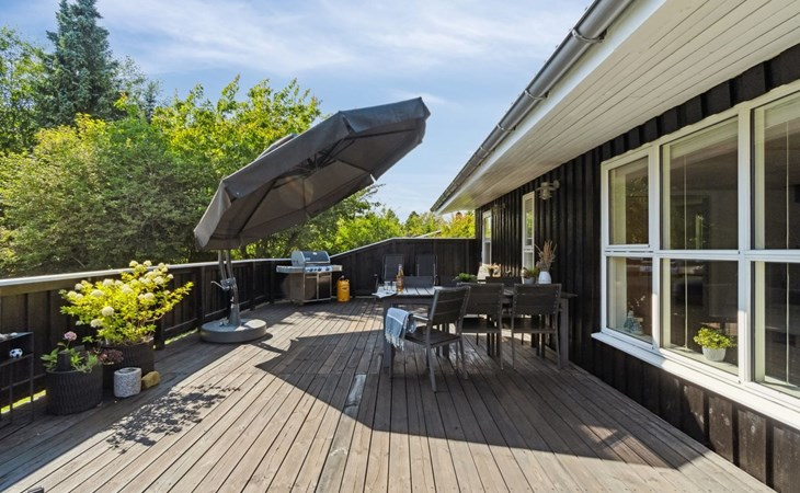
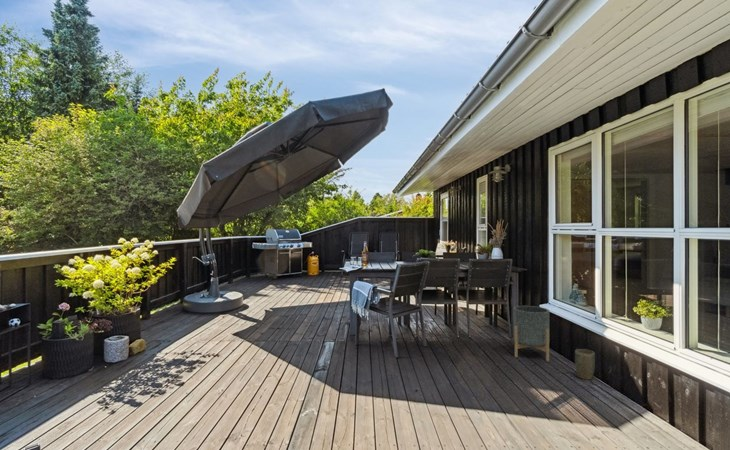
+ plant pot [574,348,596,381]
+ planter [513,305,550,362]
